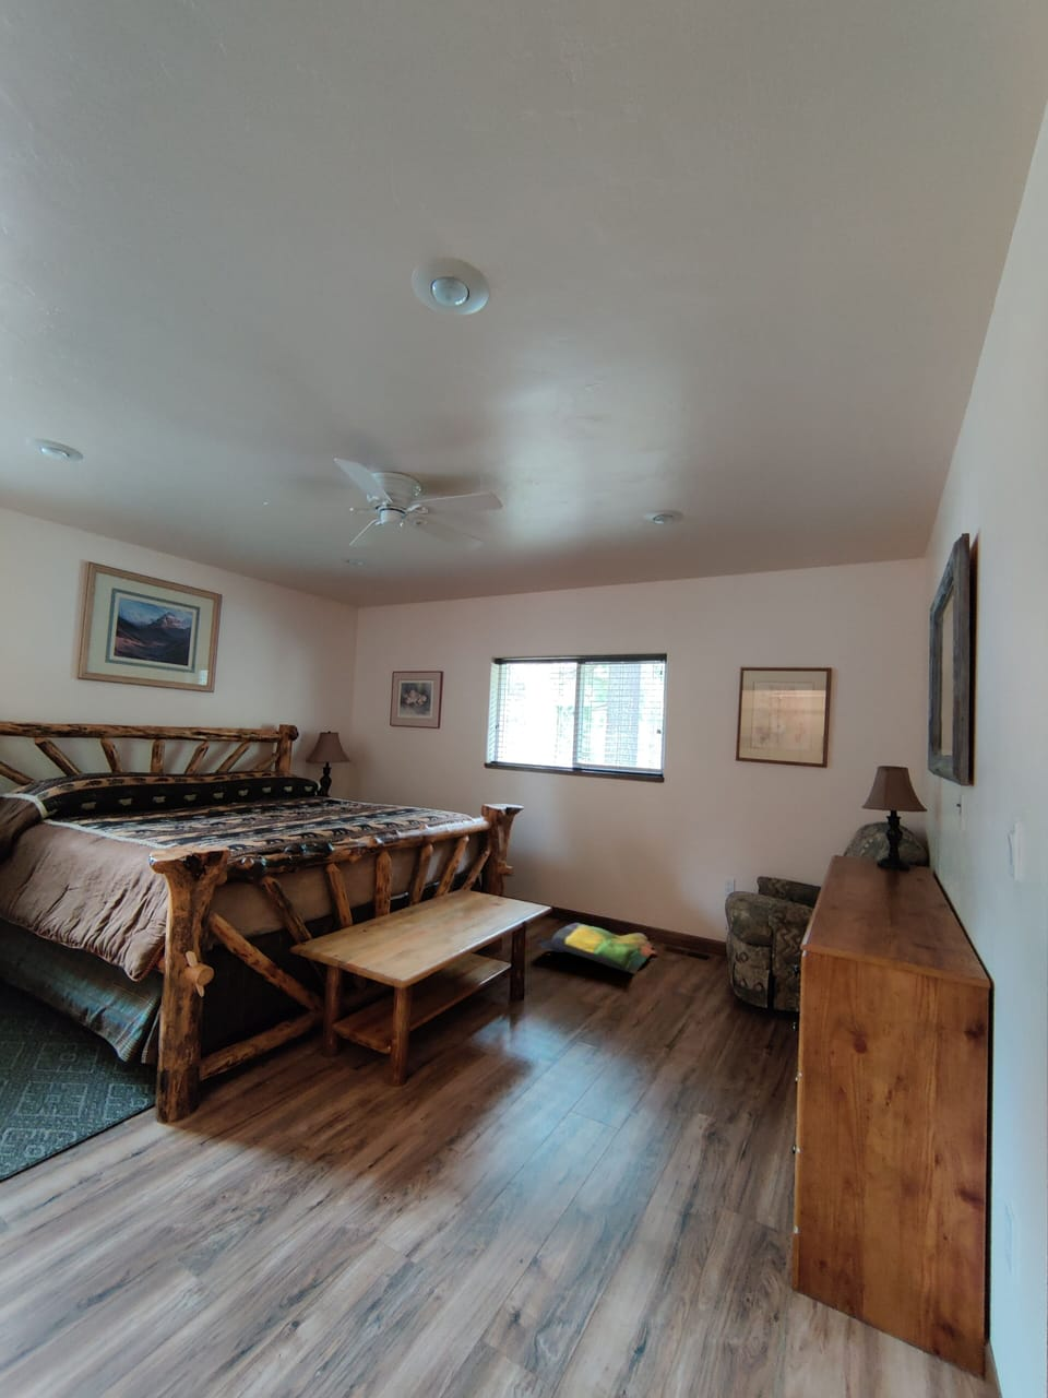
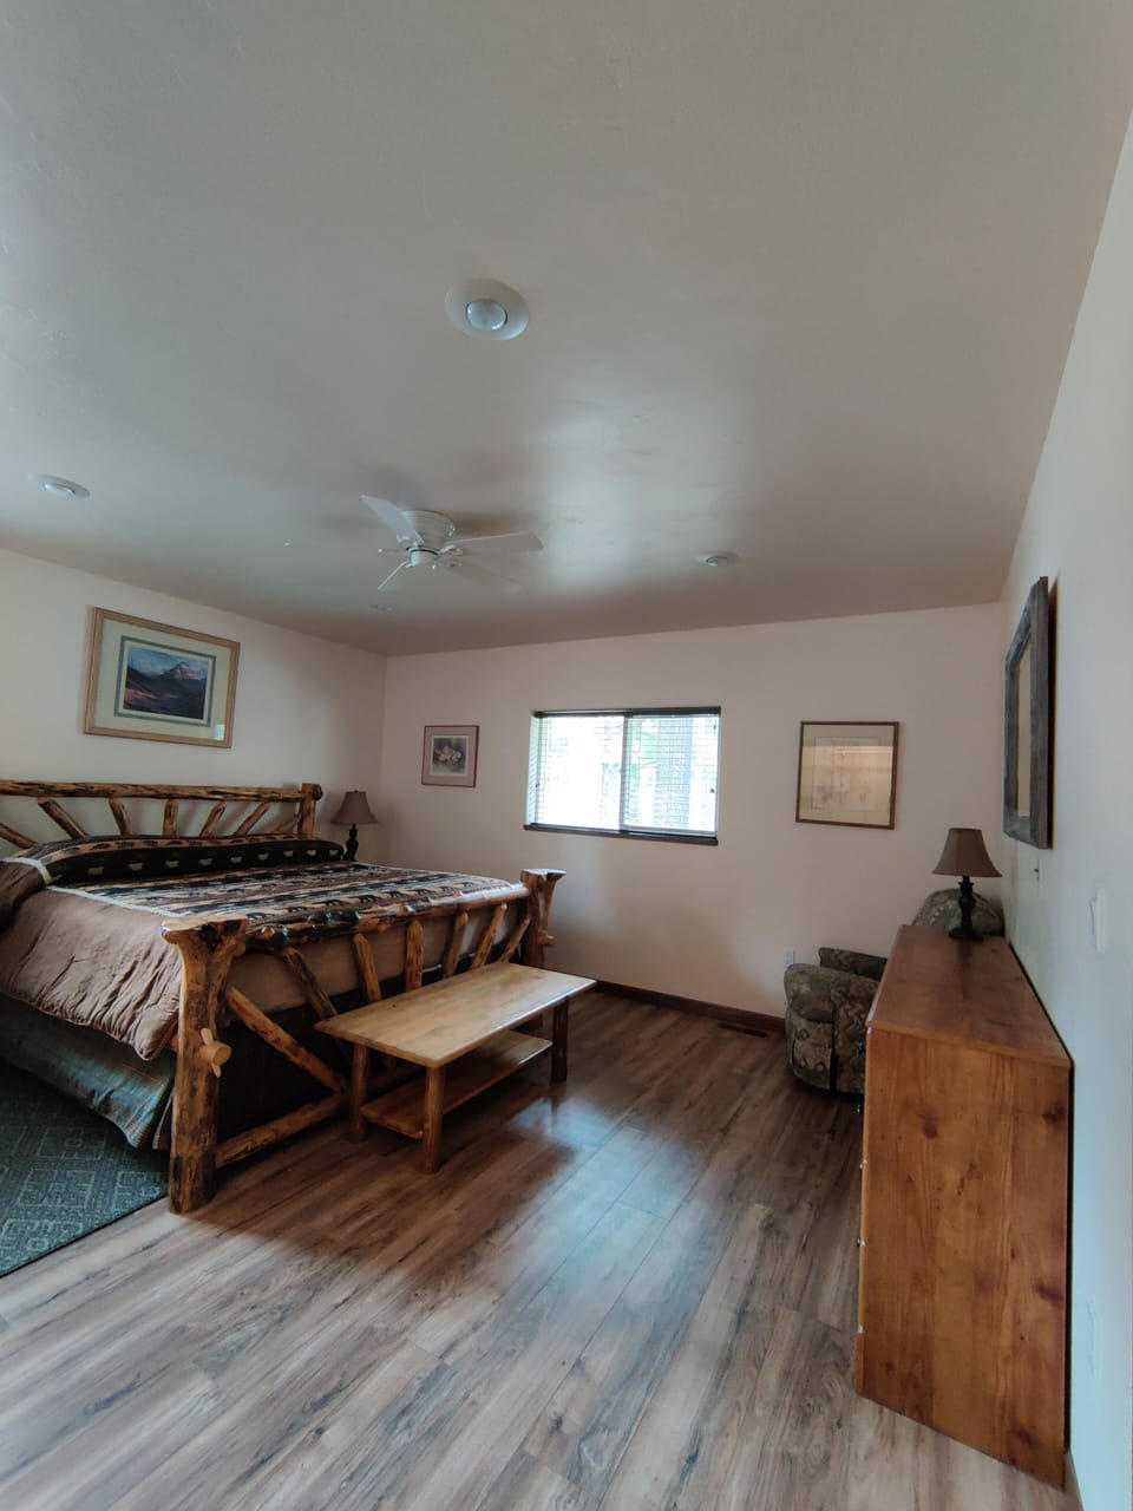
- laundry basket [533,921,657,975]
